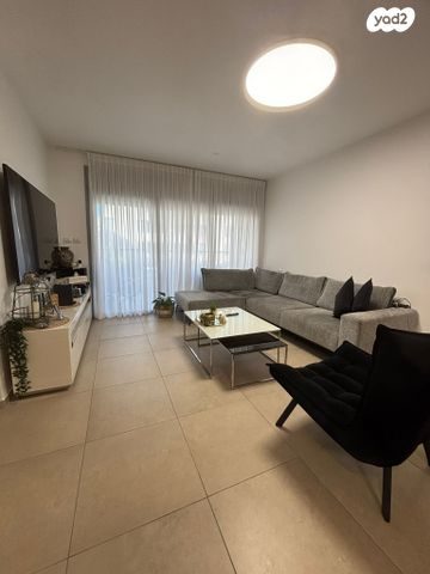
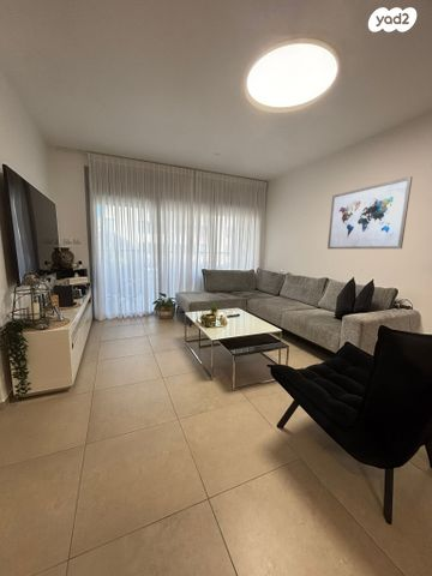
+ wall art [326,175,414,250]
